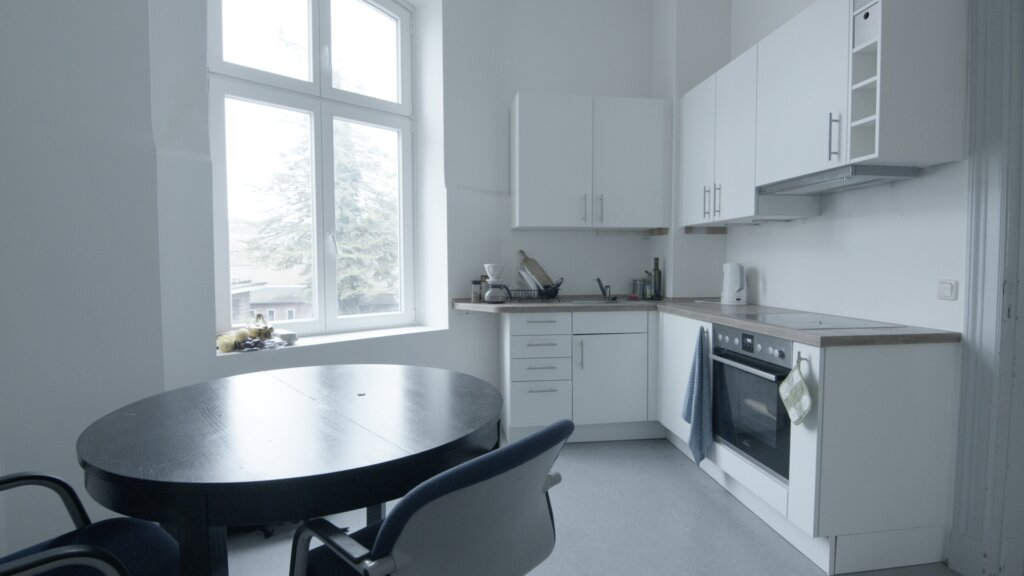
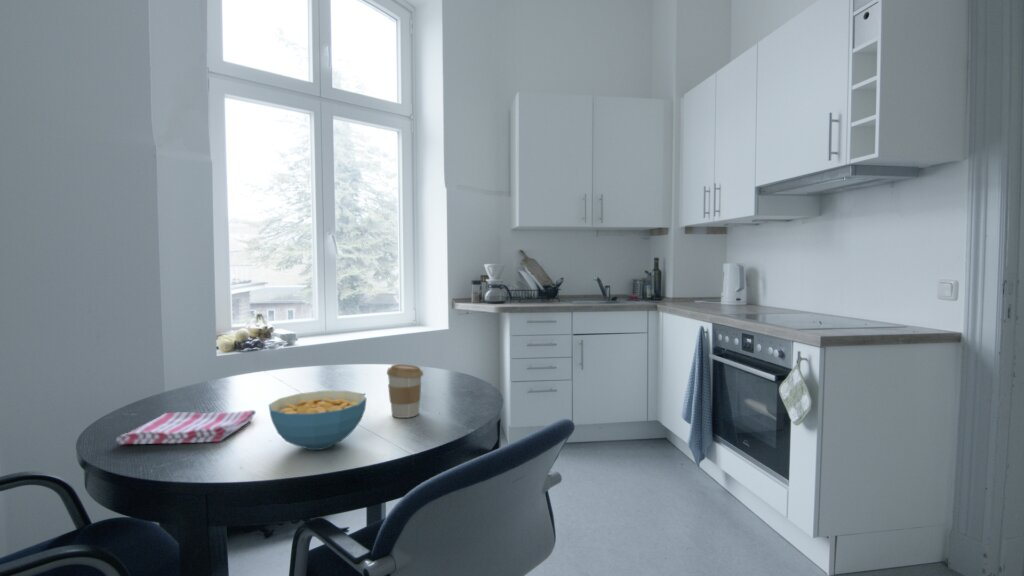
+ cereal bowl [268,390,368,451]
+ coffee cup [386,363,424,419]
+ dish towel [115,409,257,445]
